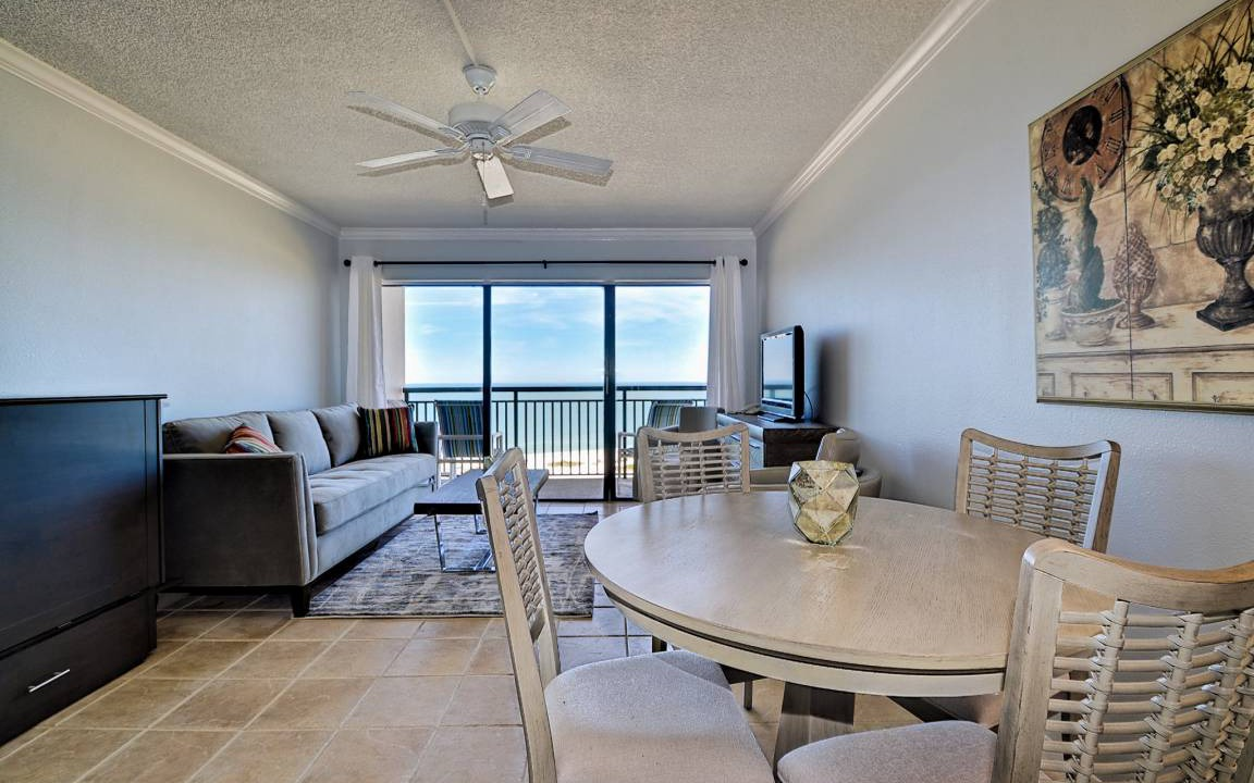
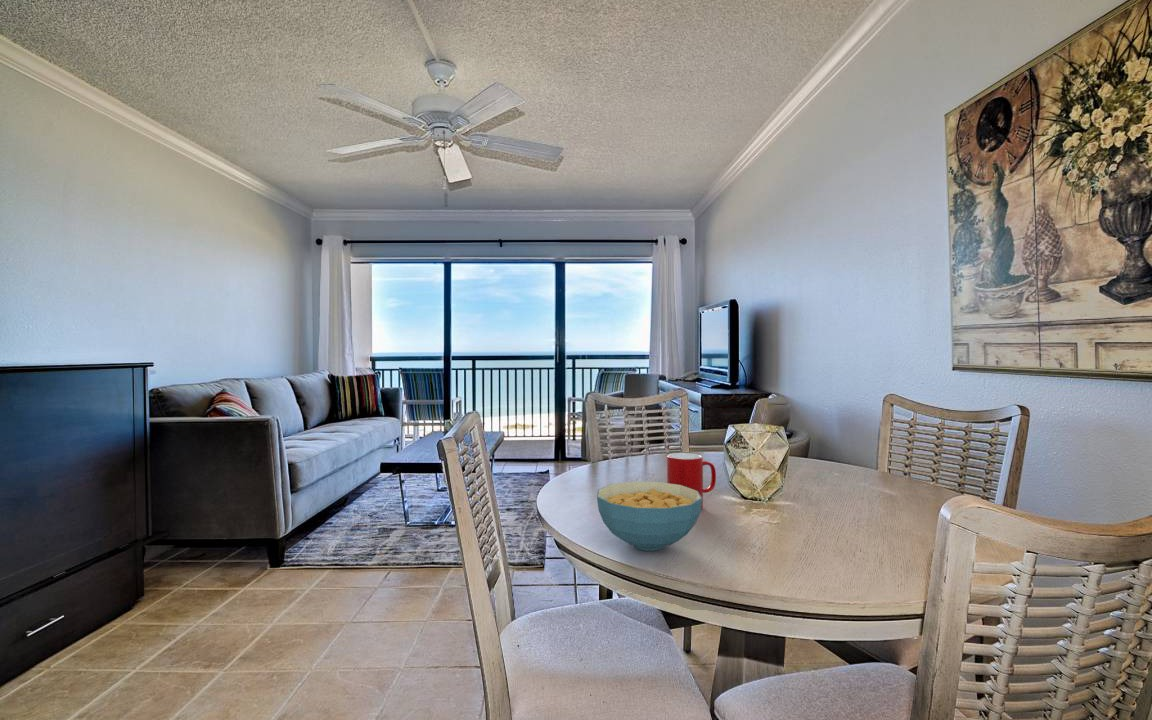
+ cereal bowl [596,481,702,552]
+ cup [666,452,717,510]
